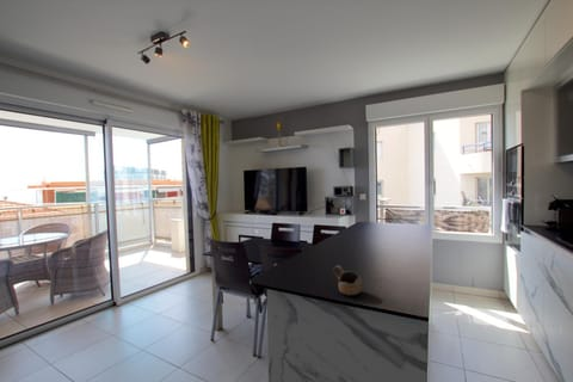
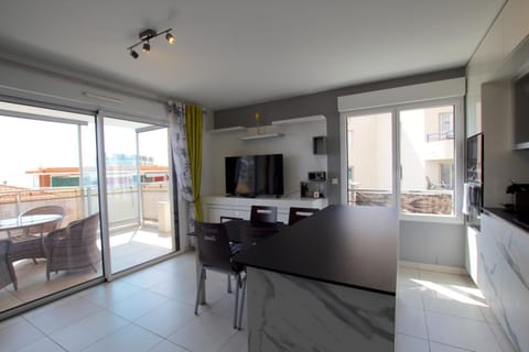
- cup [333,264,364,296]
